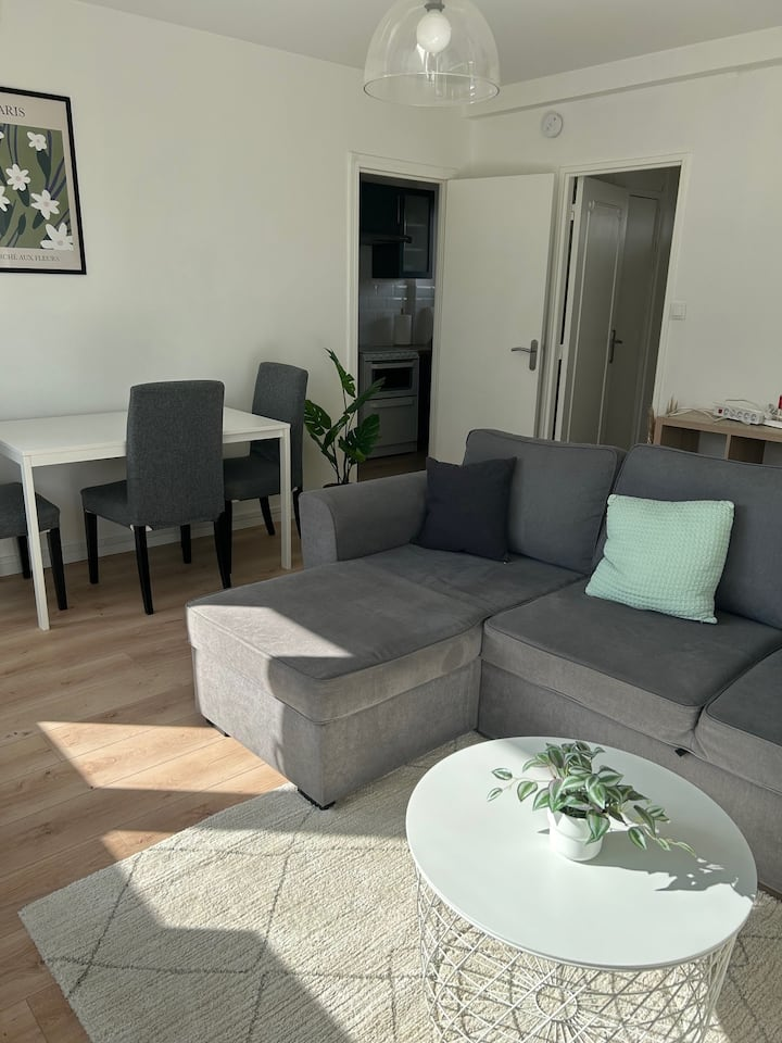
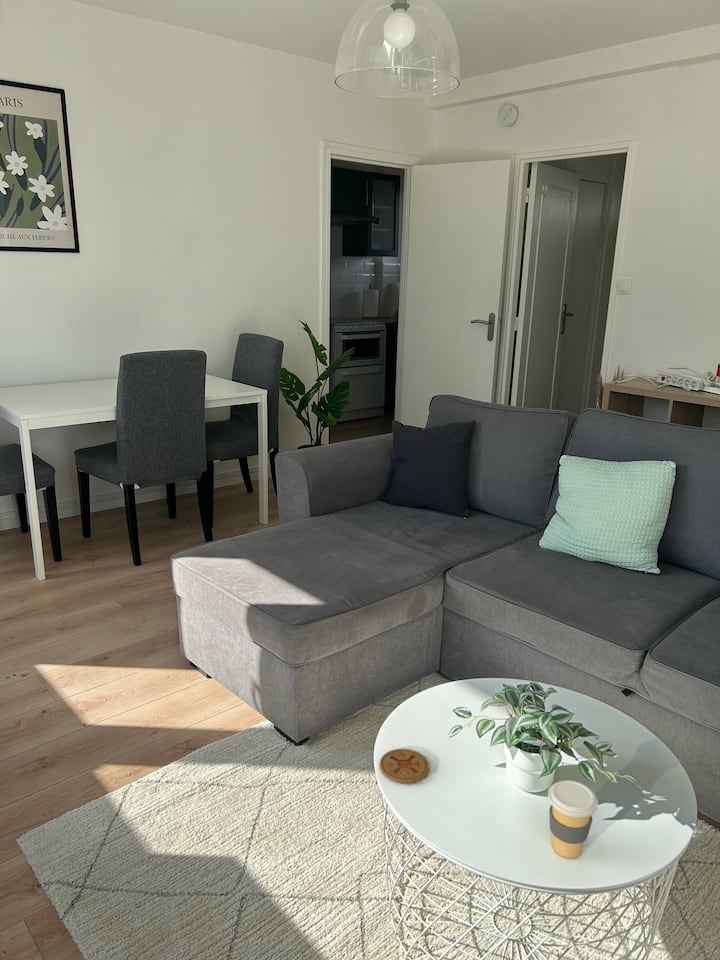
+ coaster [379,748,431,784]
+ coffee cup [547,779,599,859]
